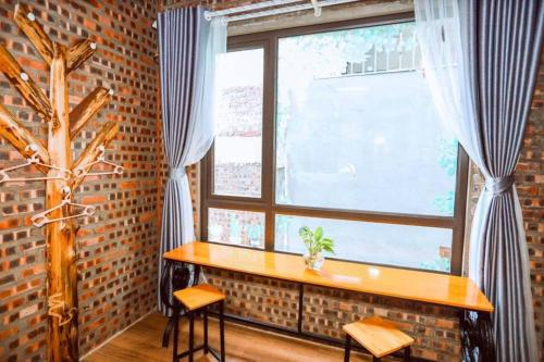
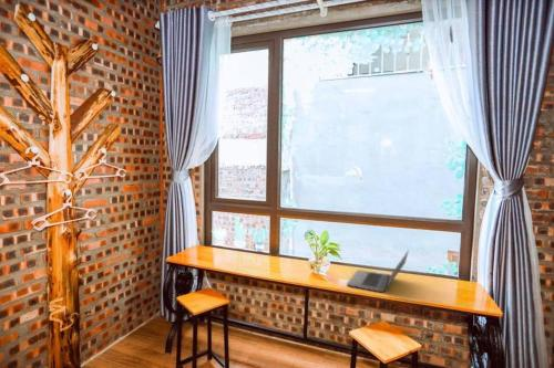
+ laptop [346,249,410,293]
